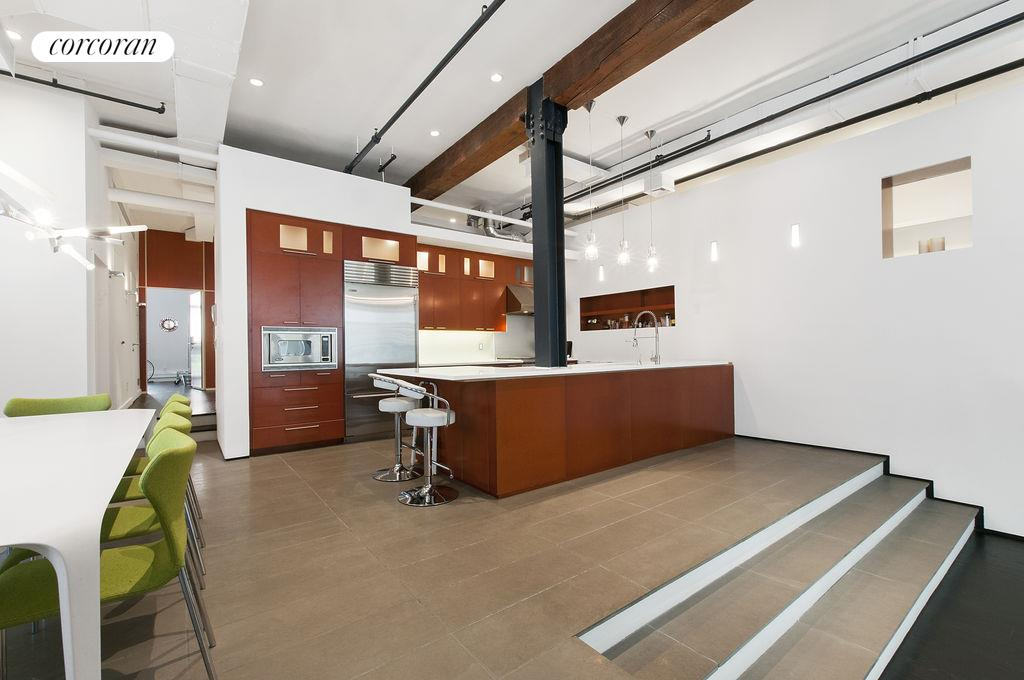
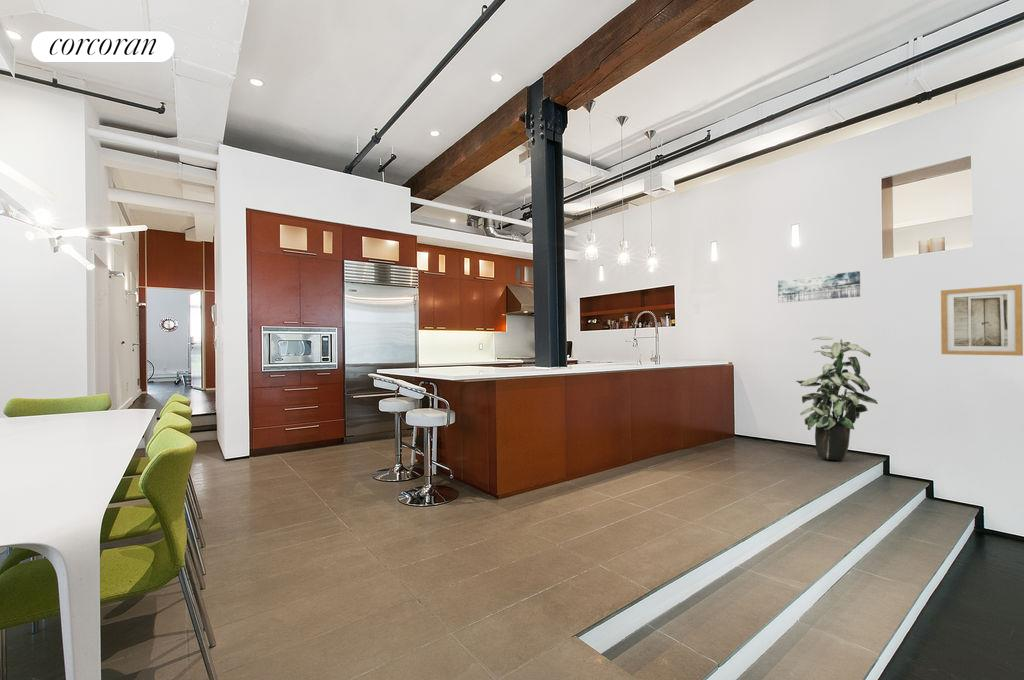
+ wall art [940,283,1024,357]
+ wall art [777,270,861,304]
+ indoor plant [795,335,879,462]
